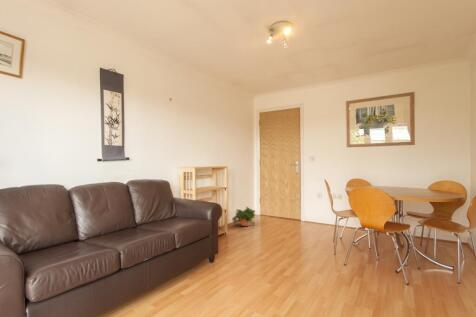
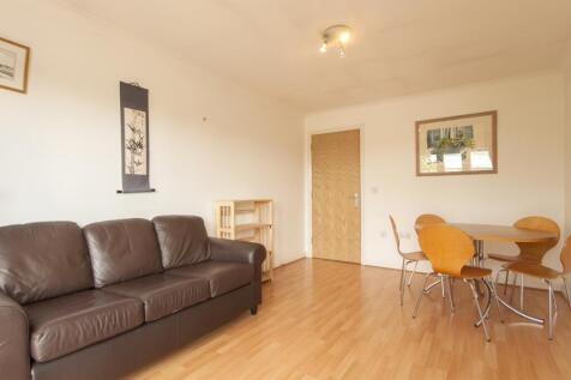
- potted plant [231,206,256,227]
